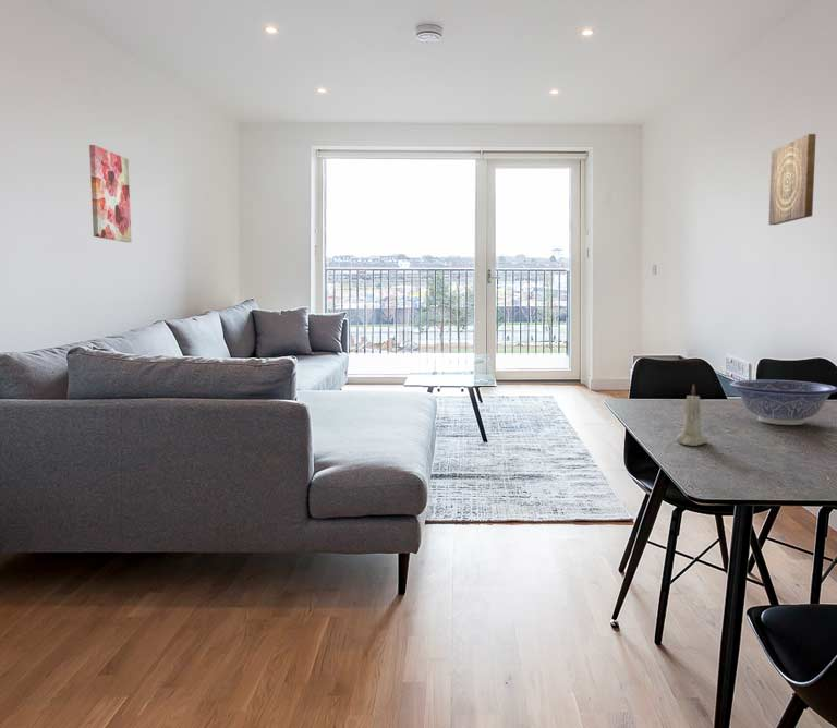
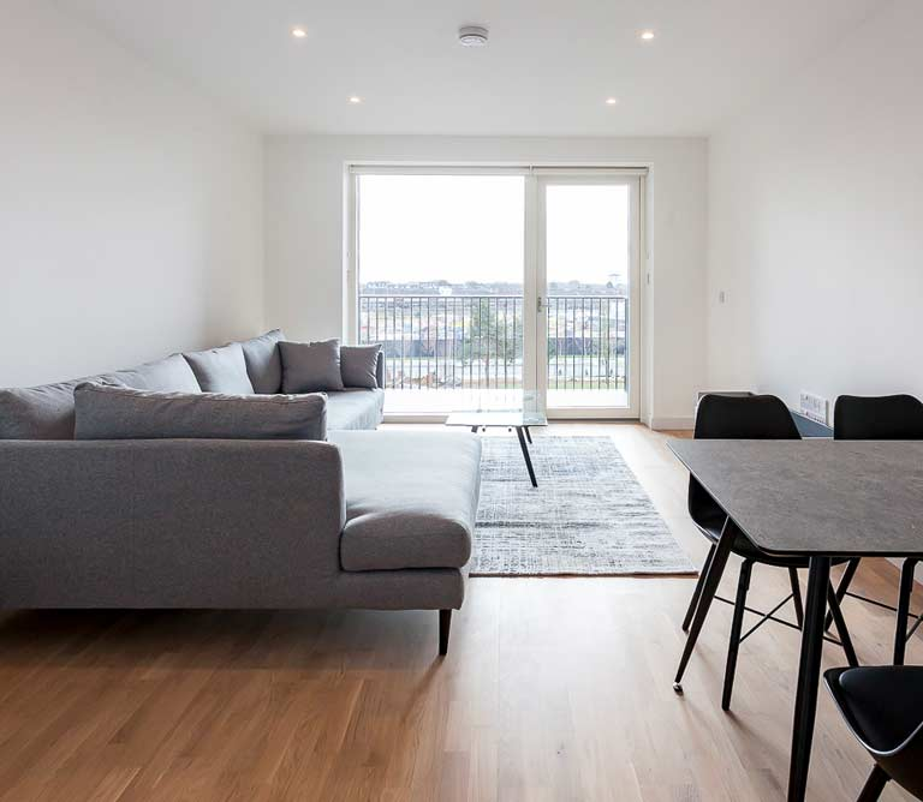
- wall art [88,144,132,243]
- decorative bowl [729,378,837,426]
- candle [676,383,709,447]
- wall art [767,133,817,226]
